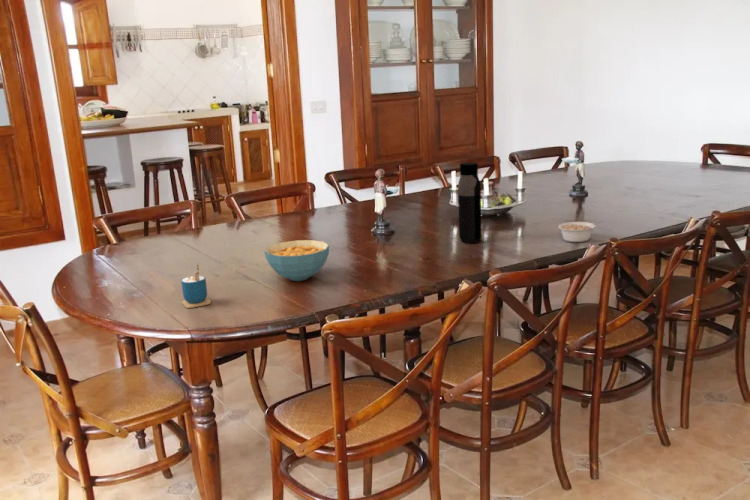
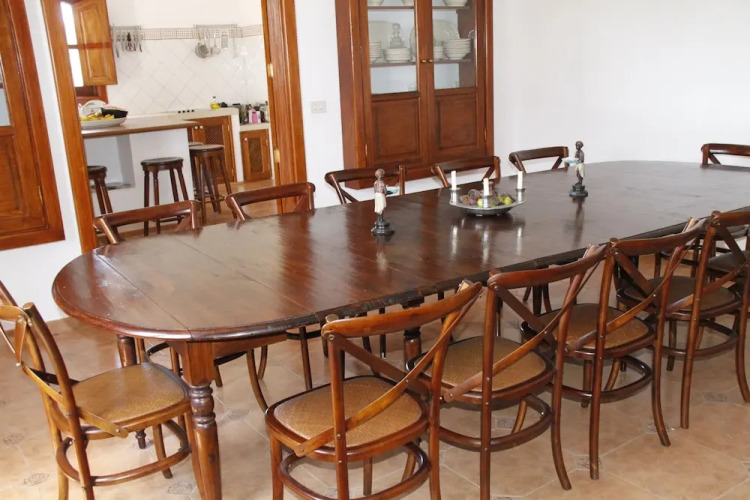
- cup [180,262,212,309]
- cereal bowl [263,239,330,282]
- water bottle [457,161,482,244]
- legume [557,220,603,243]
